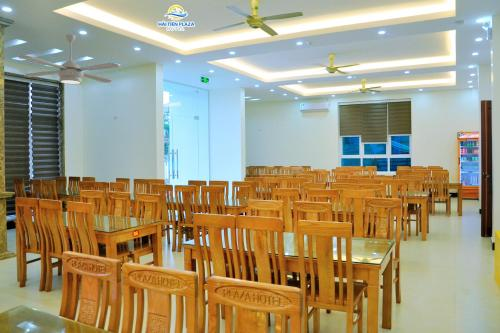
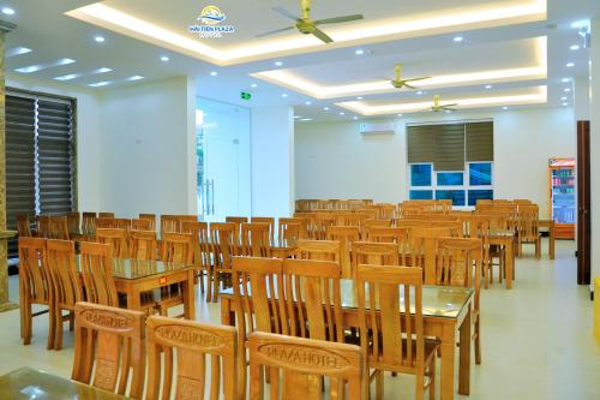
- ceiling fan [17,34,121,85]
